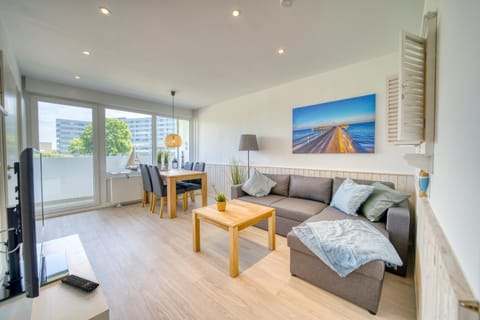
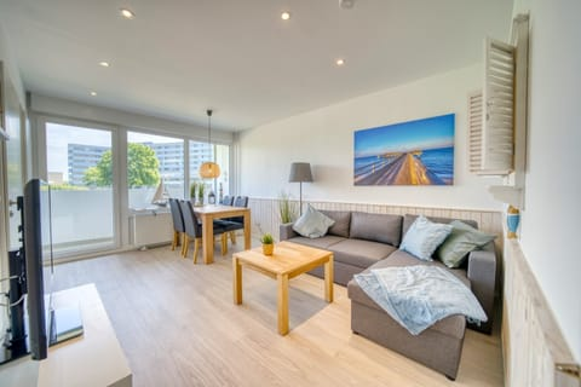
- remote control [60,273,100,293]
